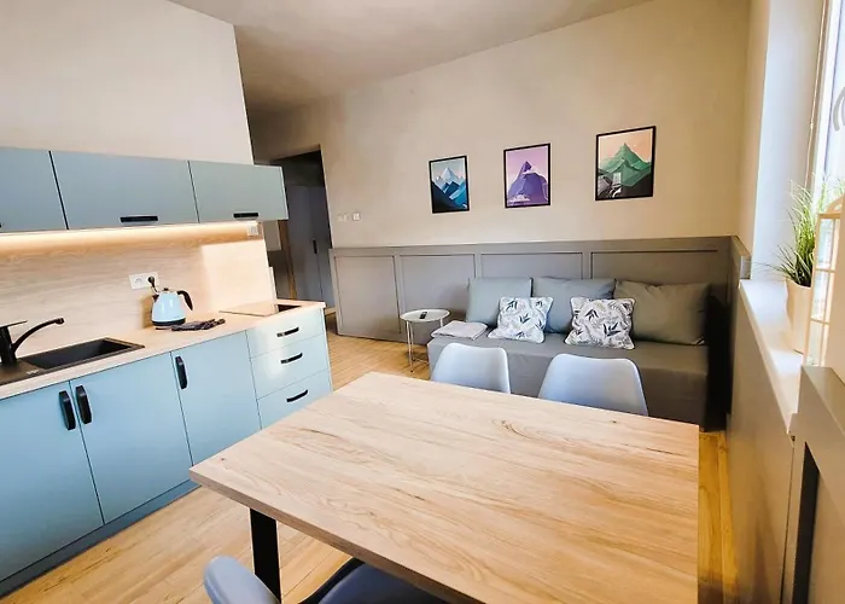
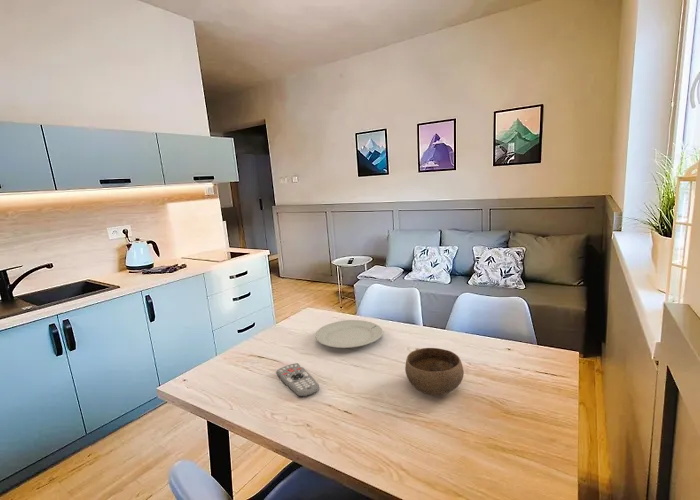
+ remote control [275,362,320,398]
+ bowl [404,347,465,396]
+ chinaware [314,319,384,349]
